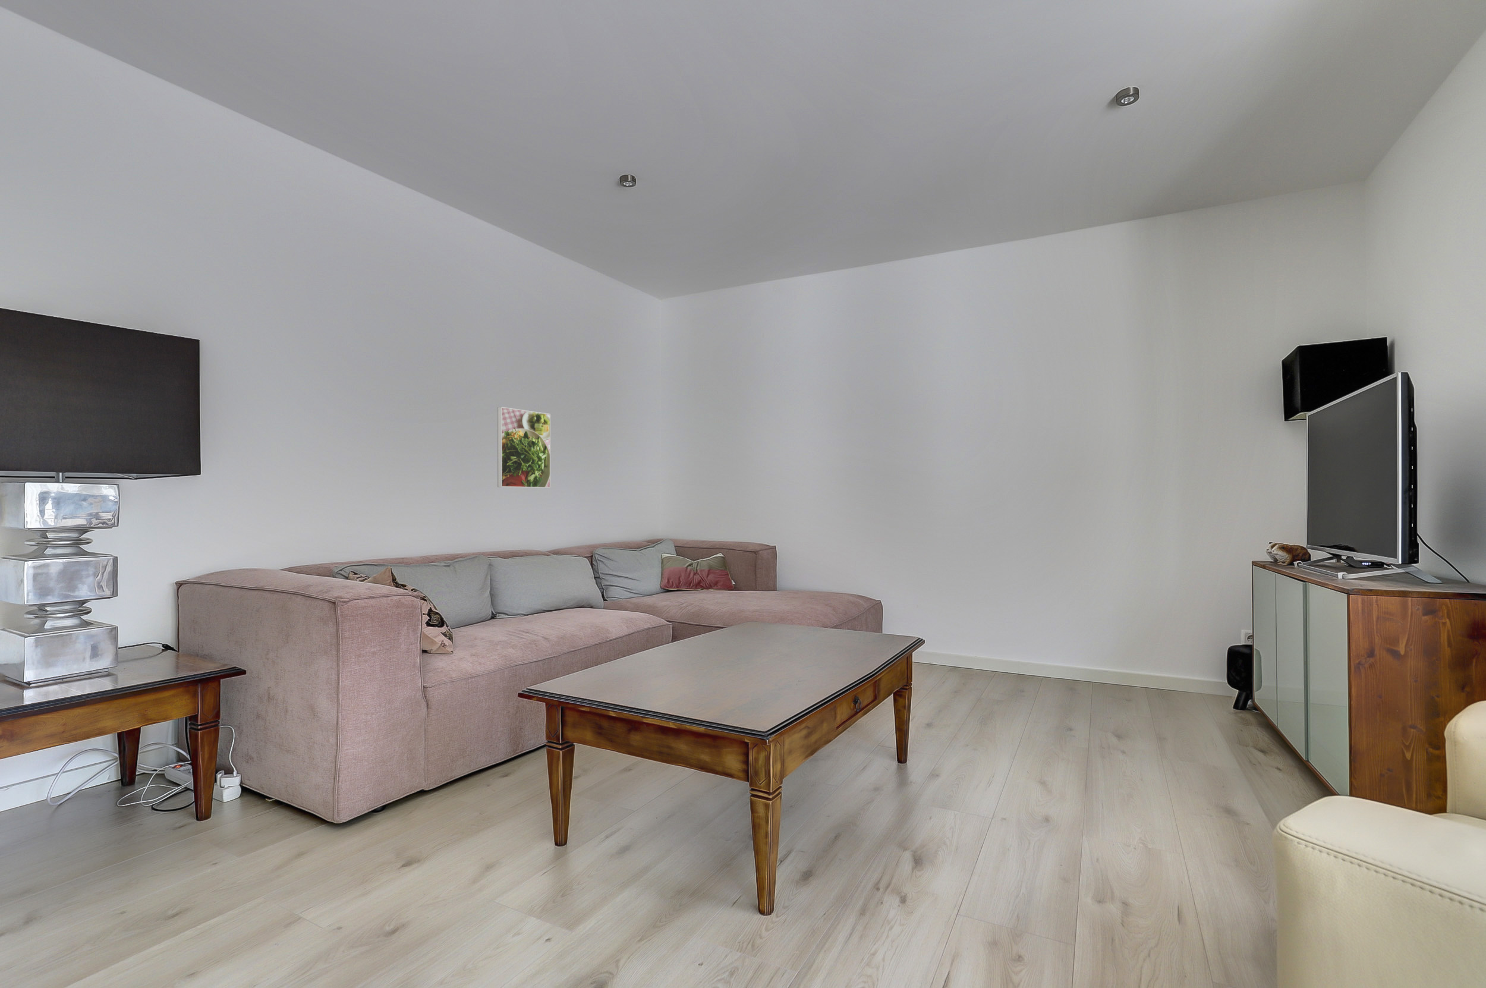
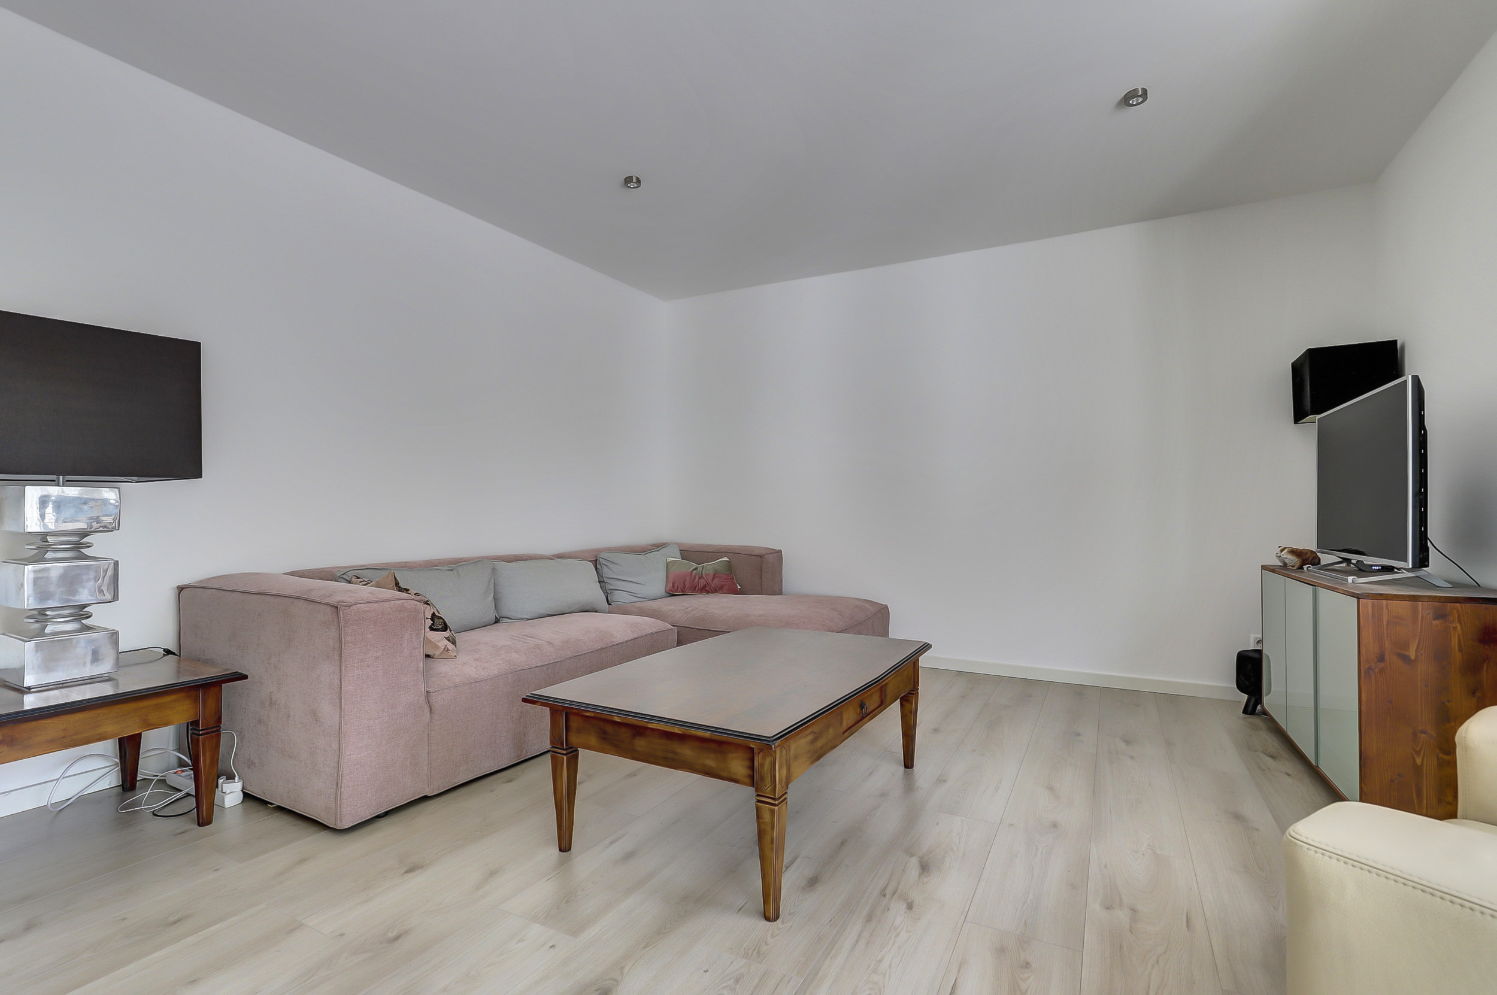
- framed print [497,406,551,488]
